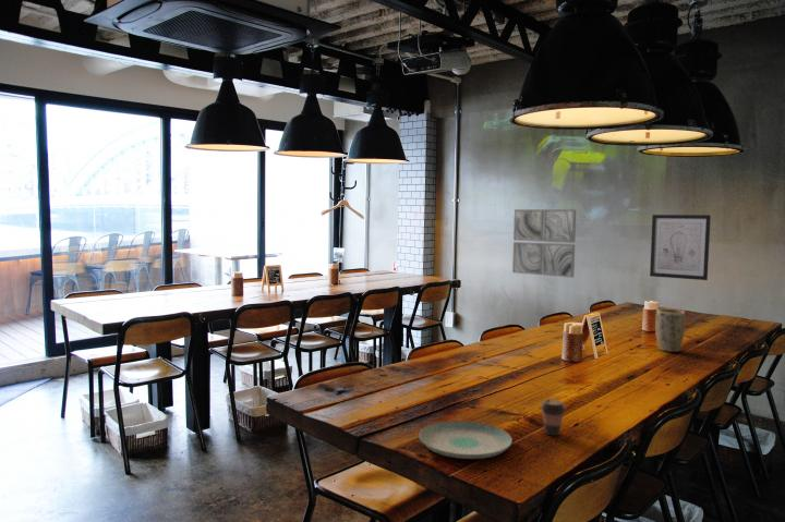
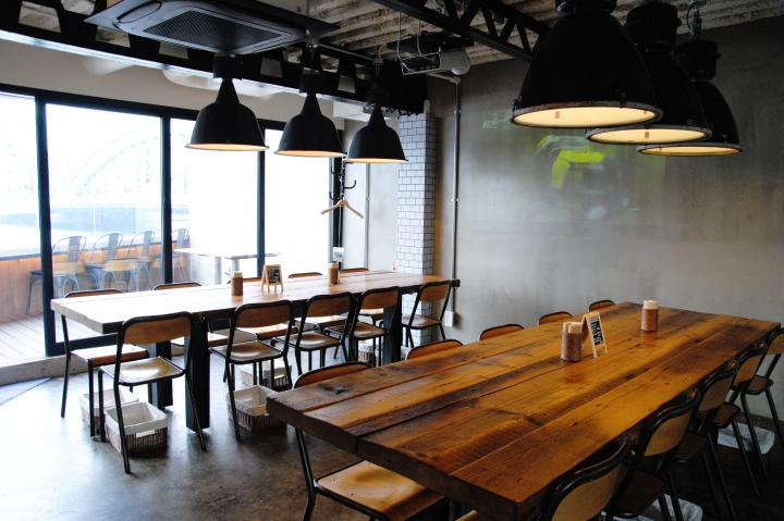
- coffee cup [540,398,567,436]
- wall art [511,208,577,278]
- plate [418,420,514,460]
- plant pot [654,307,686,353]
- wall art [649,214,712,281]
